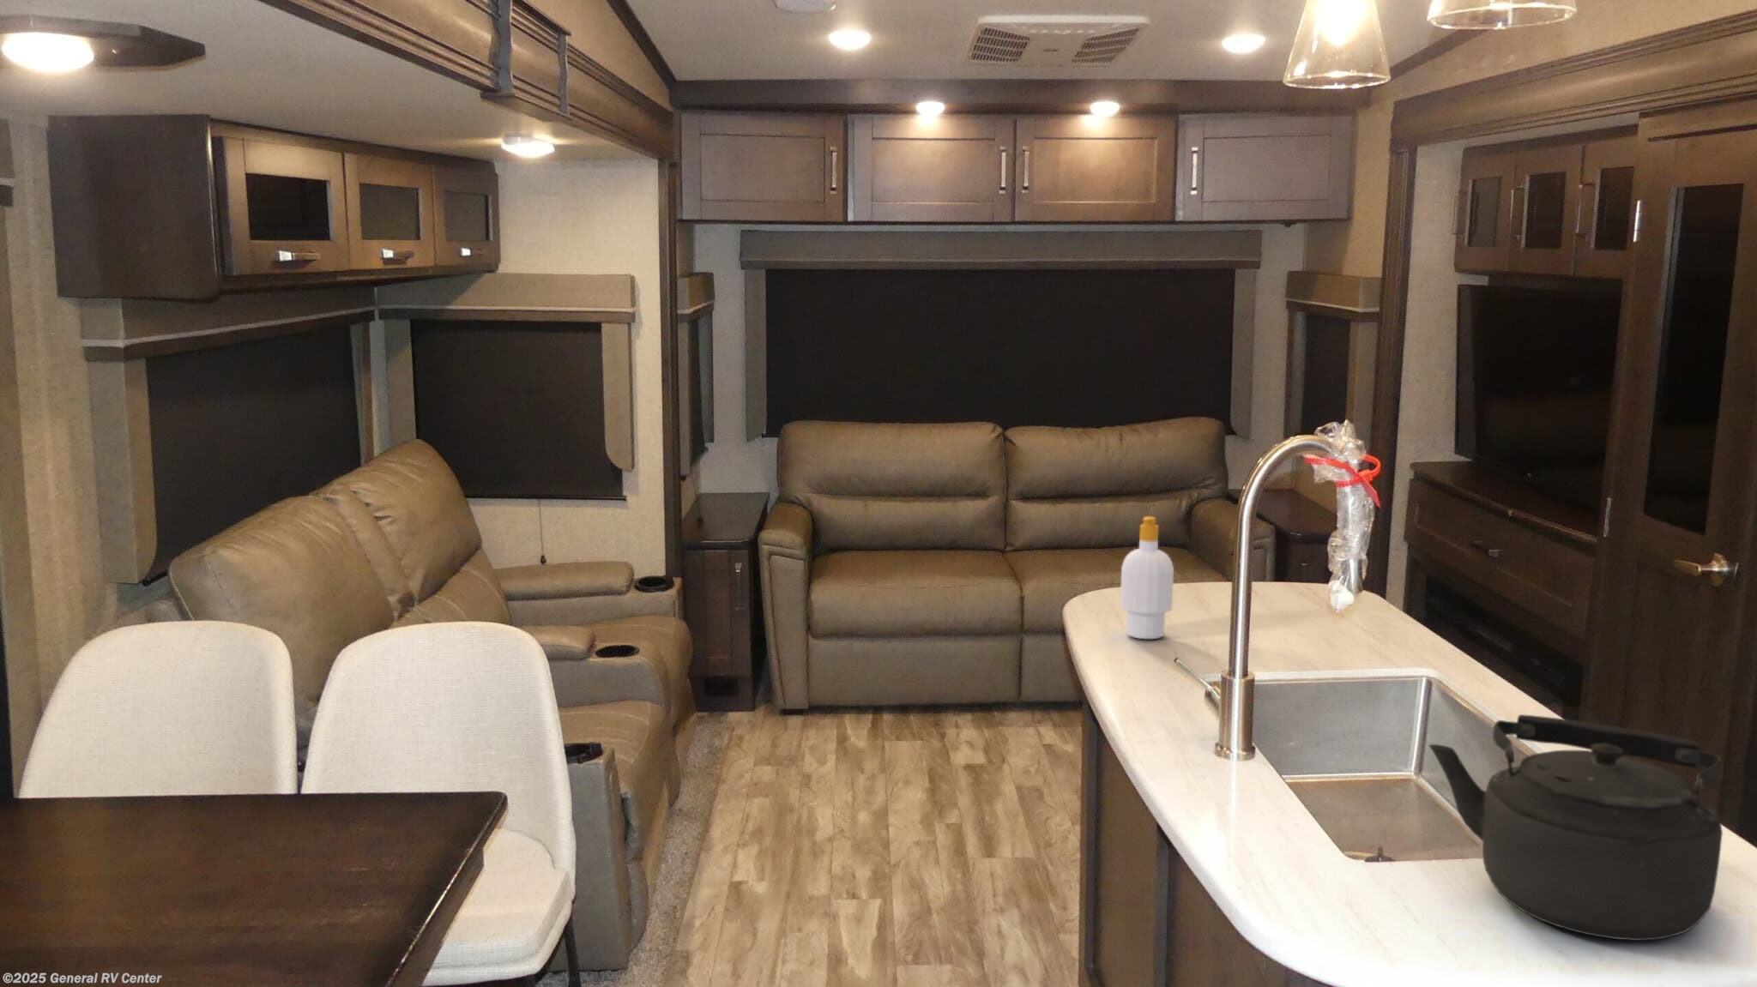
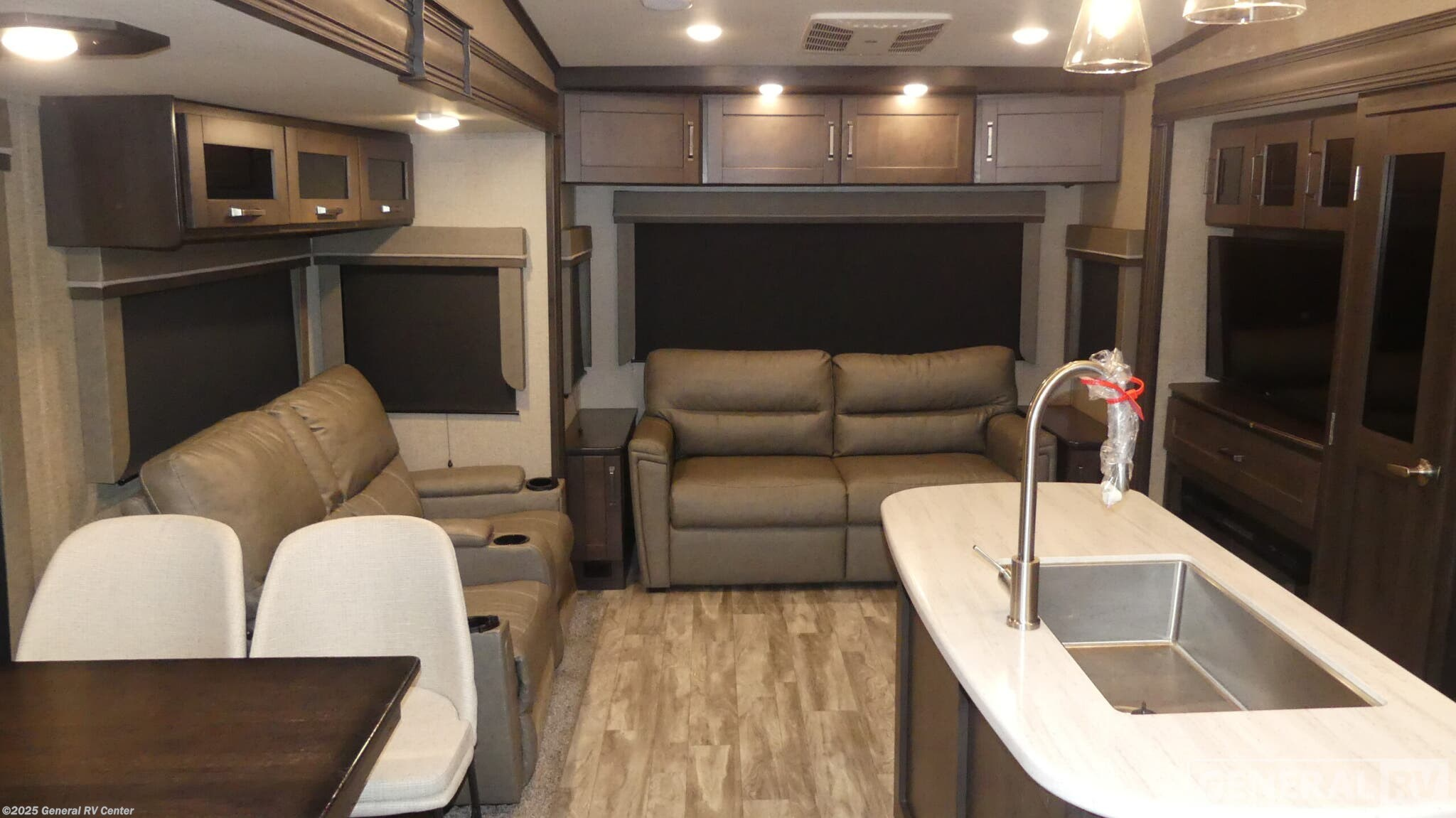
- soap bottle [1120,515,1174,639]
- kettle [1428,713,1724,941]
